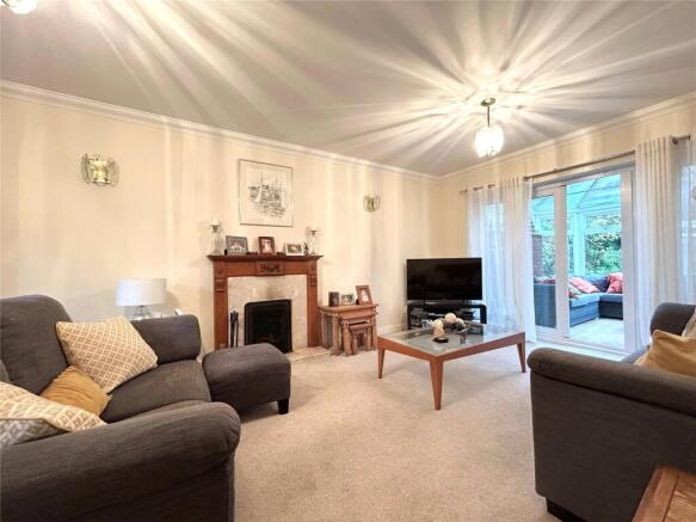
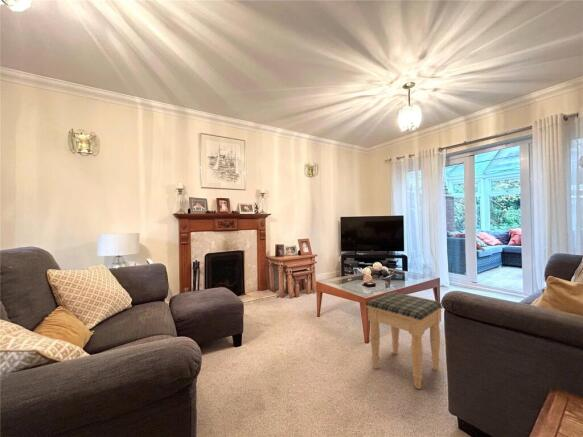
+ footstool [365,291,444,390]
